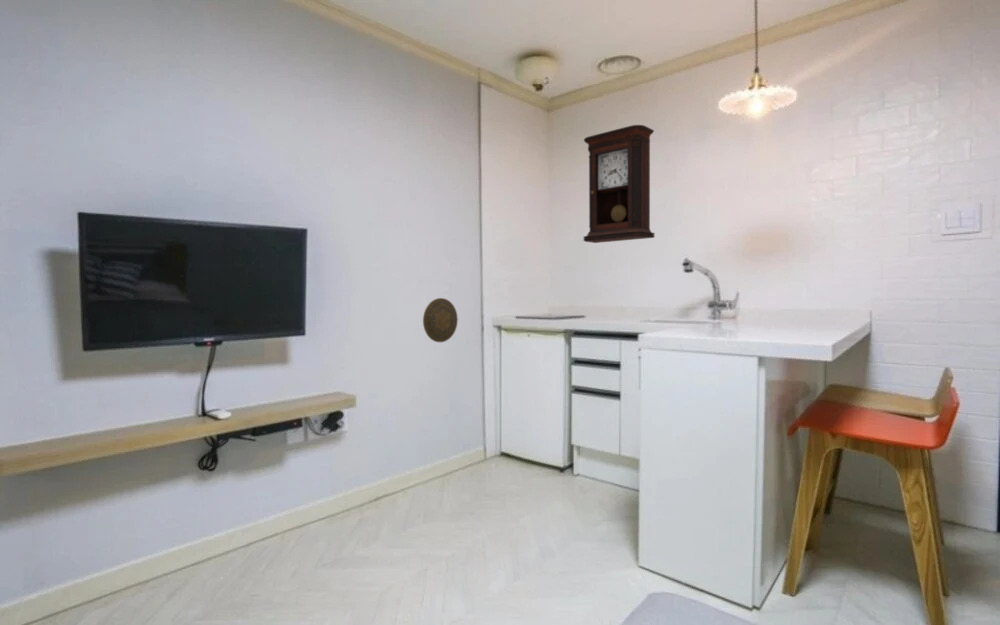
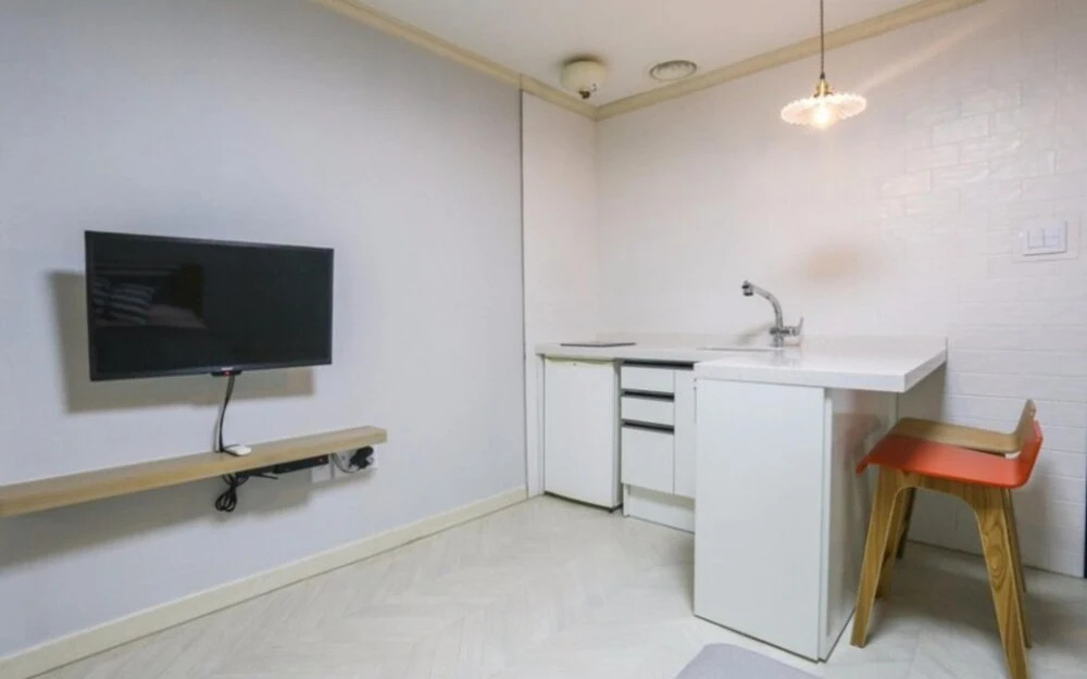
- decorative plate [422,297,459,343]
- pendulum clock [582,124,656,244]
